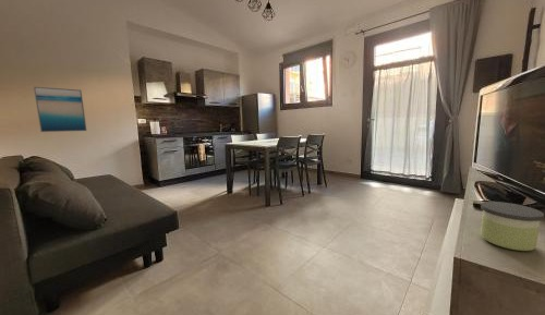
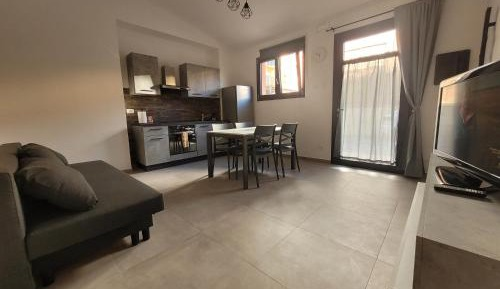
- wall art [33,86,87,133]
- candle [480,201,545,252]
